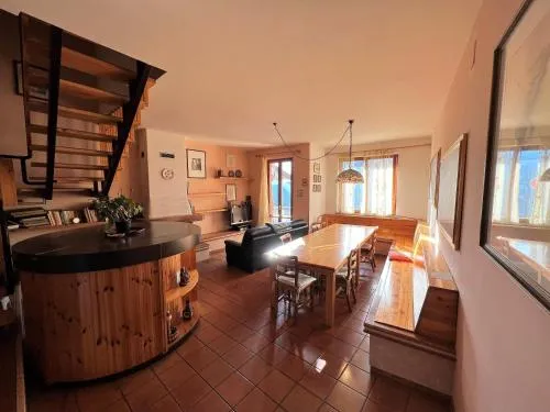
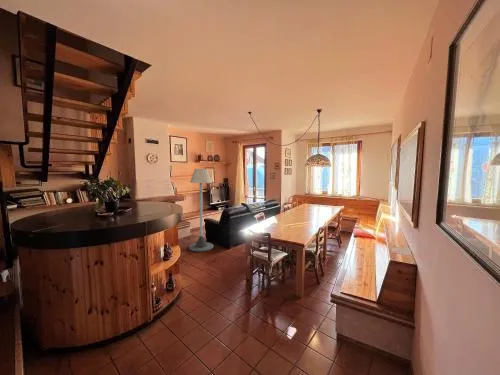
+ floor lamp [188,168,214,252]
